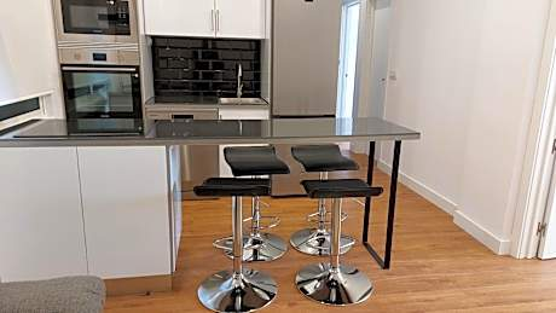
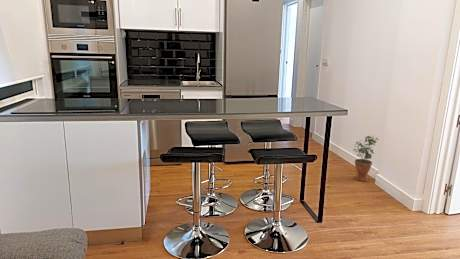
+ potted plant [352,135,380,182]
